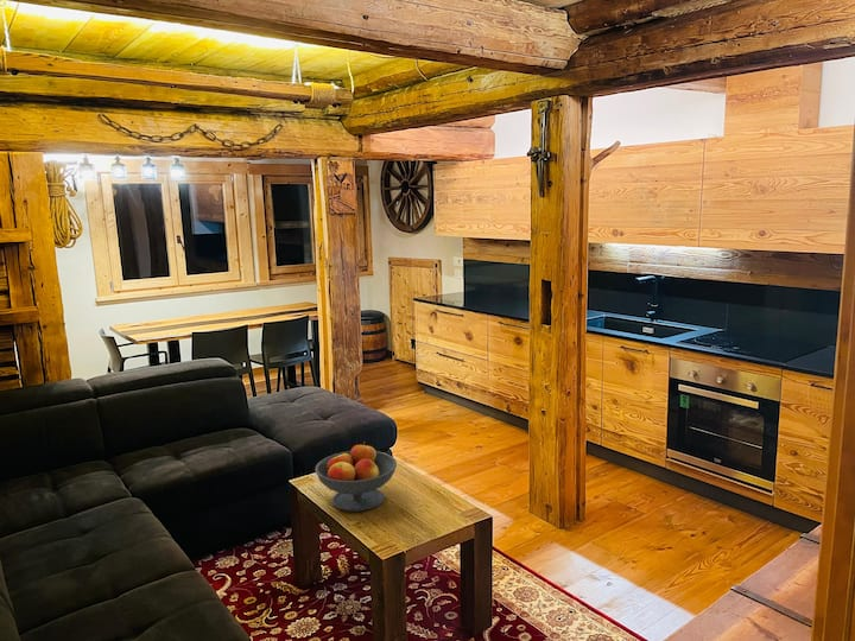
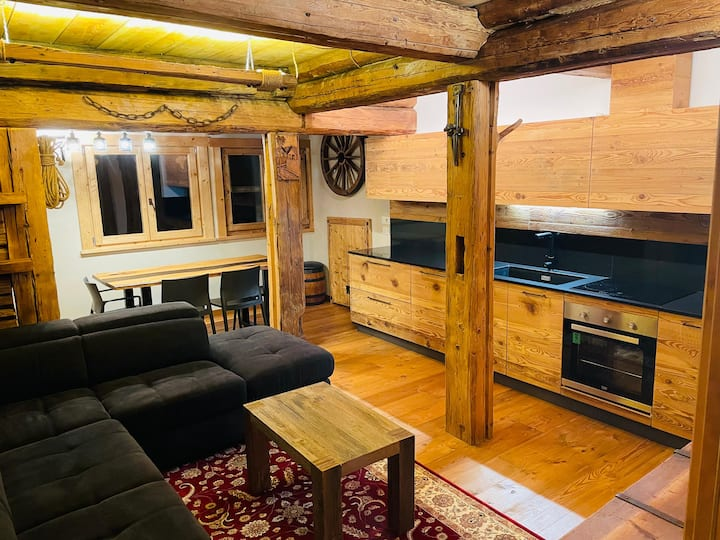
- fruit bowl [314,440,398,513]
